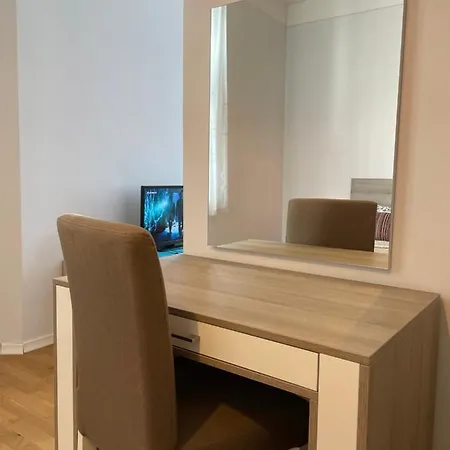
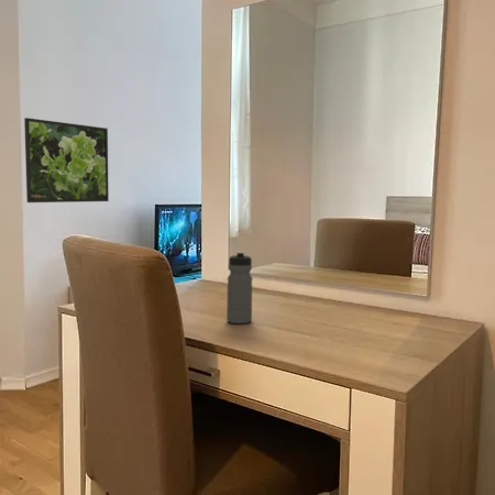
+ water bottle [226,250,253,324]
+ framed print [23,117,110,204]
